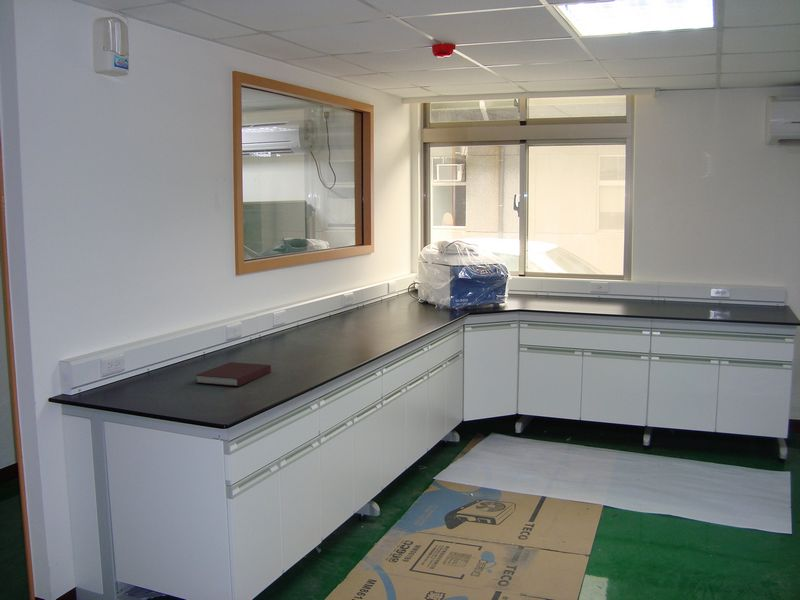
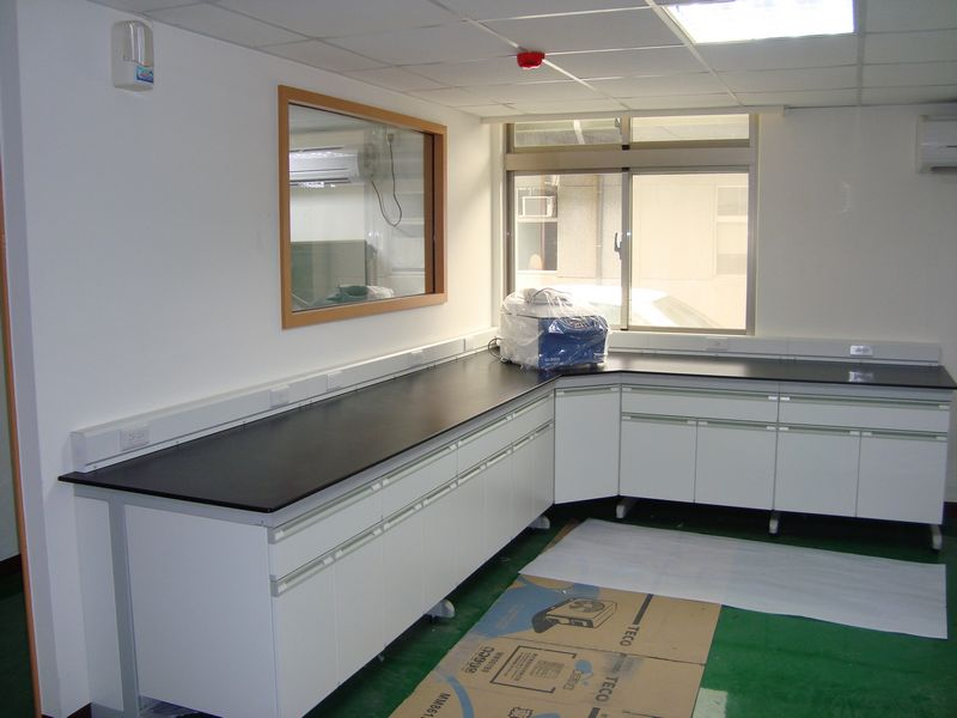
- notebook [195,361,272,387]
